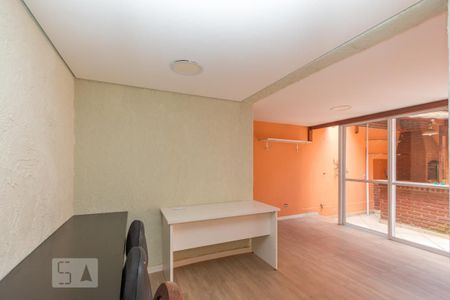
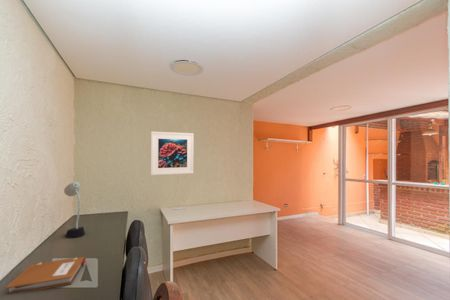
+ desk lamp [63,181,86,239]
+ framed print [150,131,195,176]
+ notebook [4,256,88,296]
